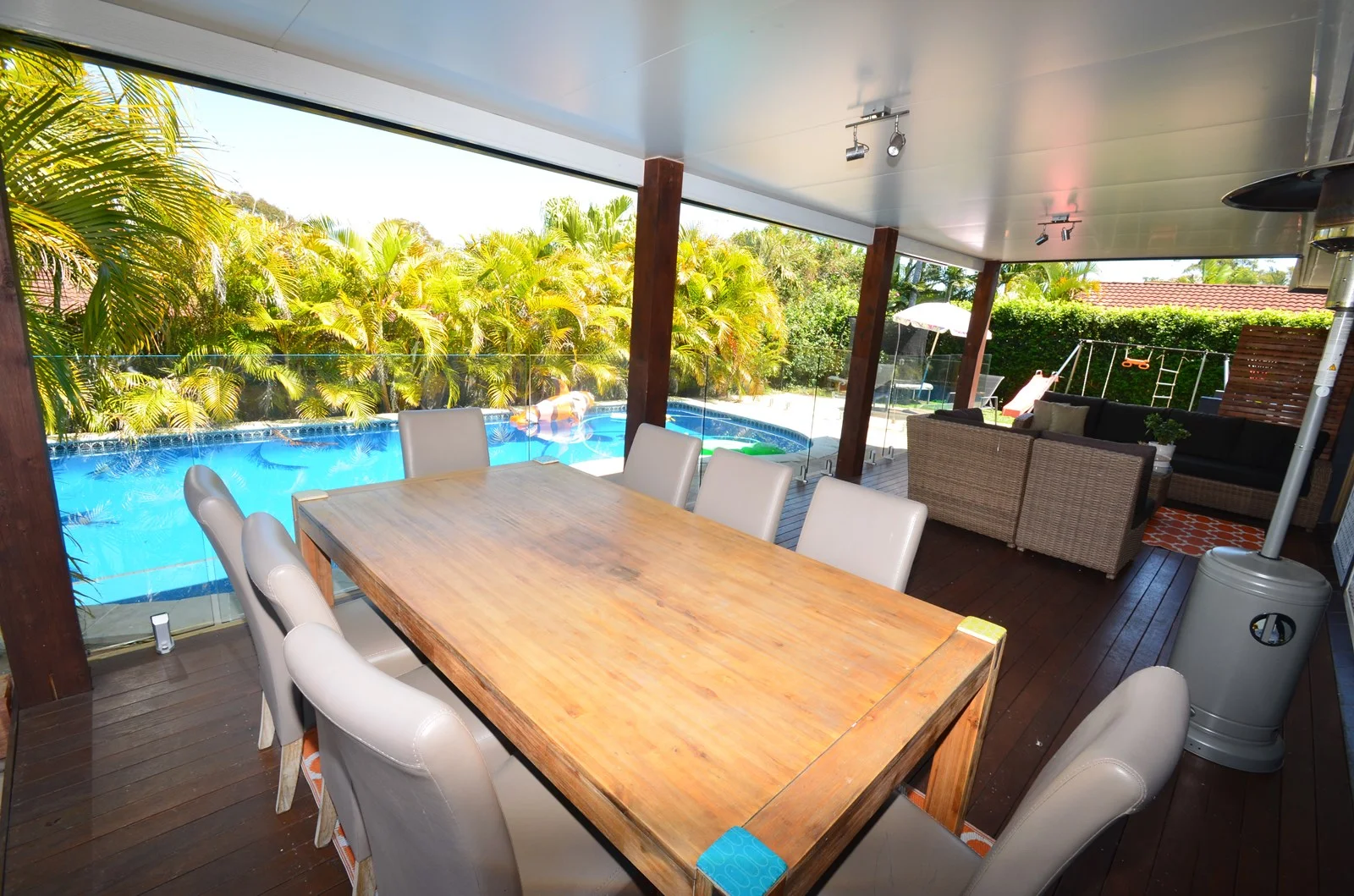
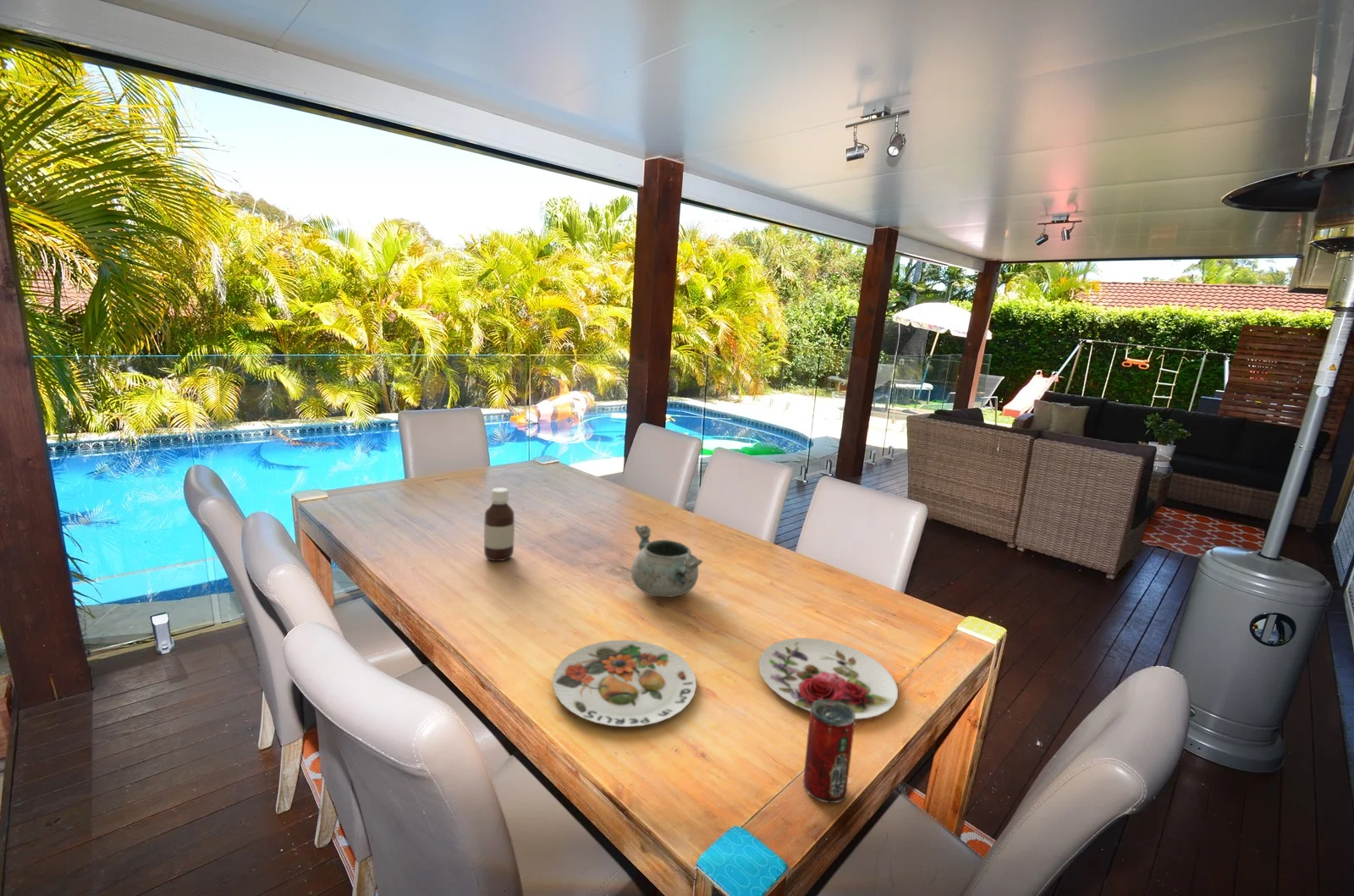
+ plate [552,639,697,728]
+ plate [757,637,899,720]
+ decorative bowl [630,525,703,598]
+ beverage can [802,699,856,804]
+ bottle [483,486,515,562]
